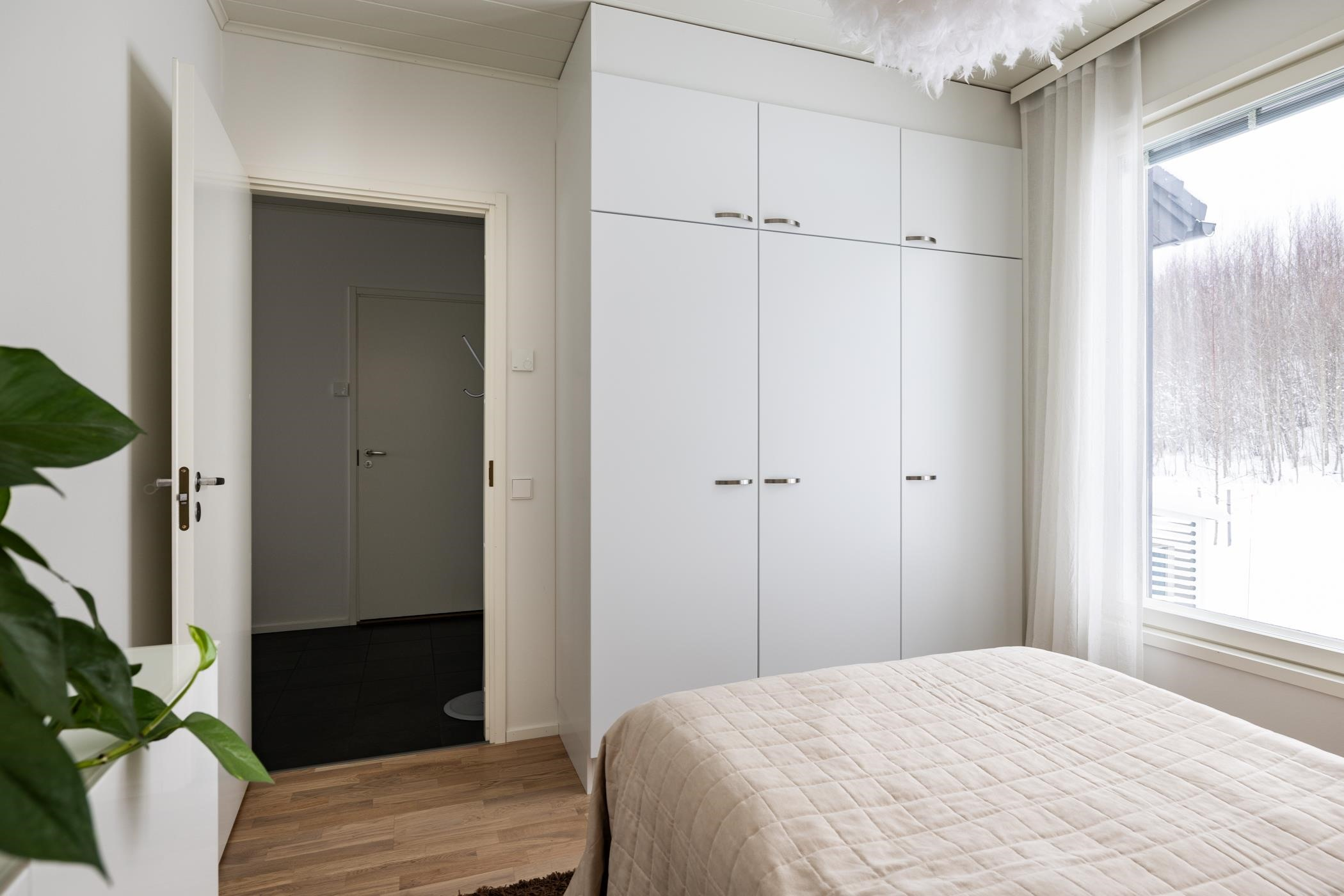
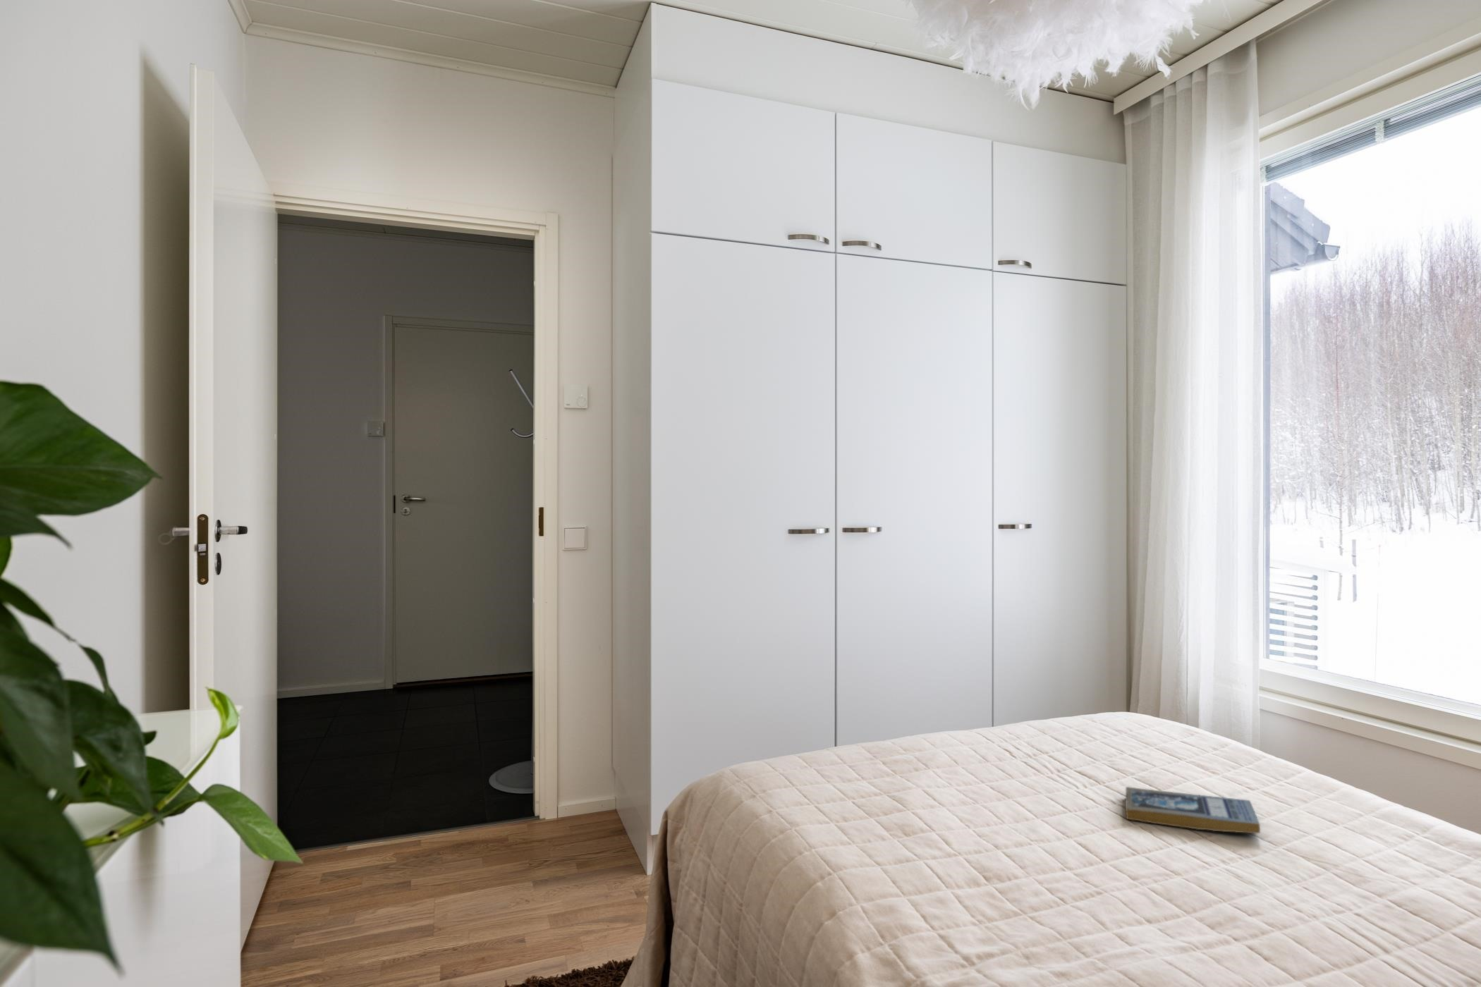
+ book [1125,787,1261,834]
